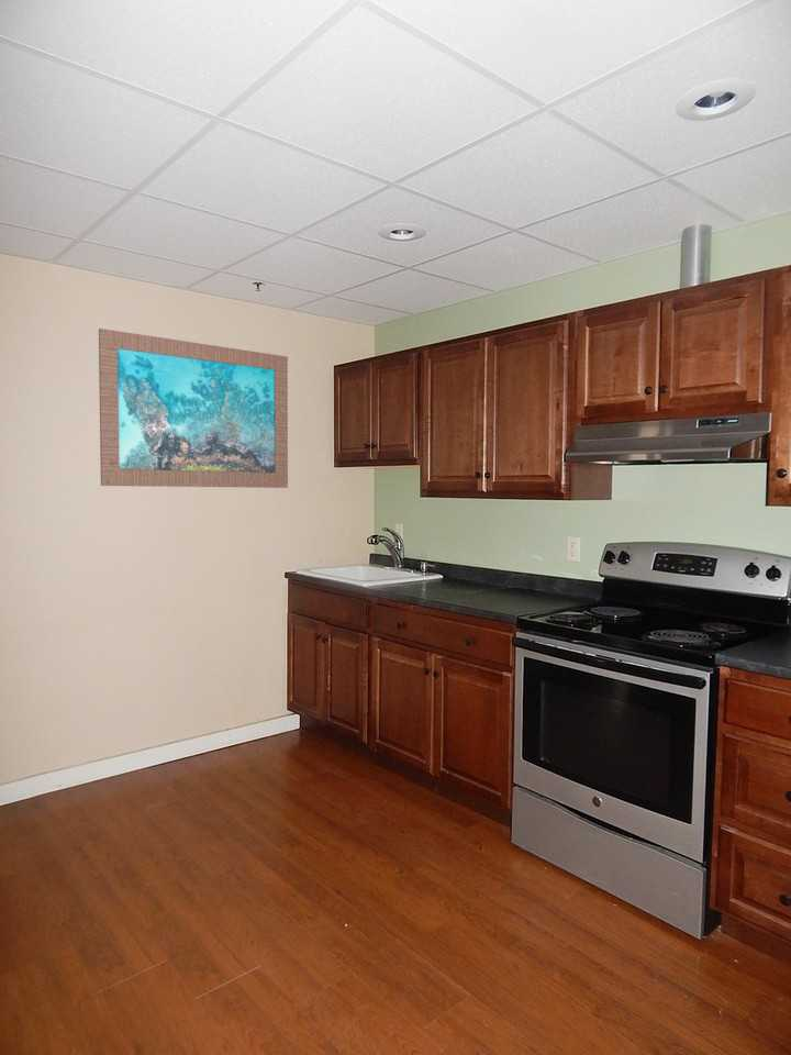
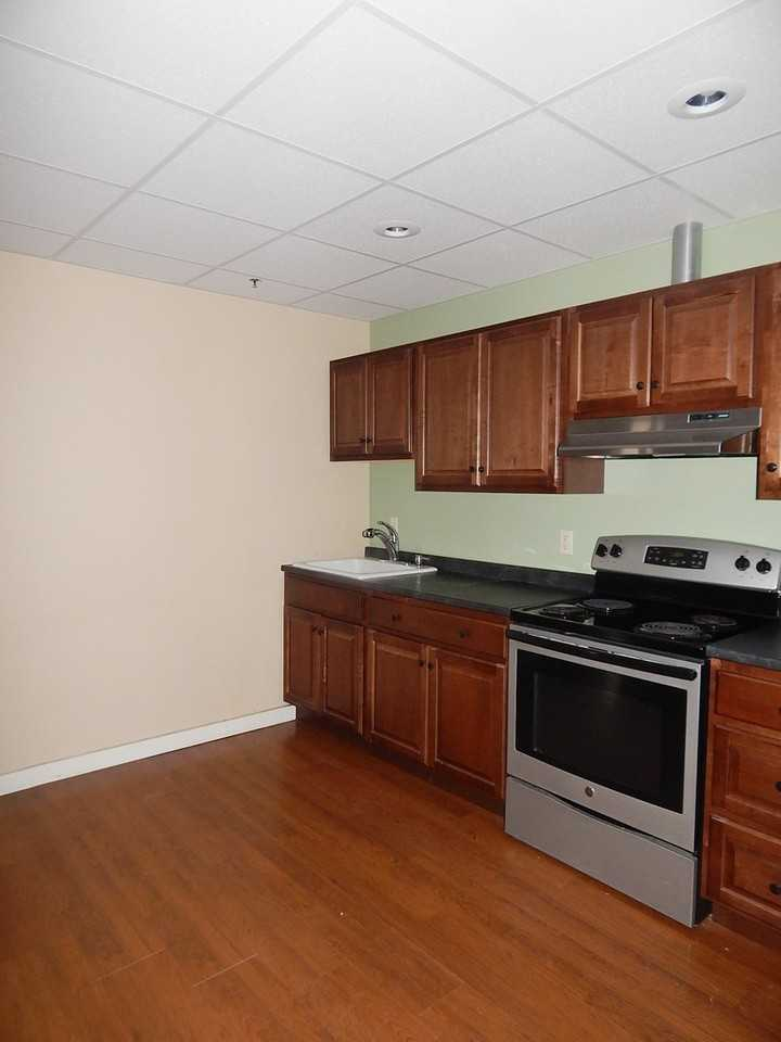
- wall art [98,327,289,489]
